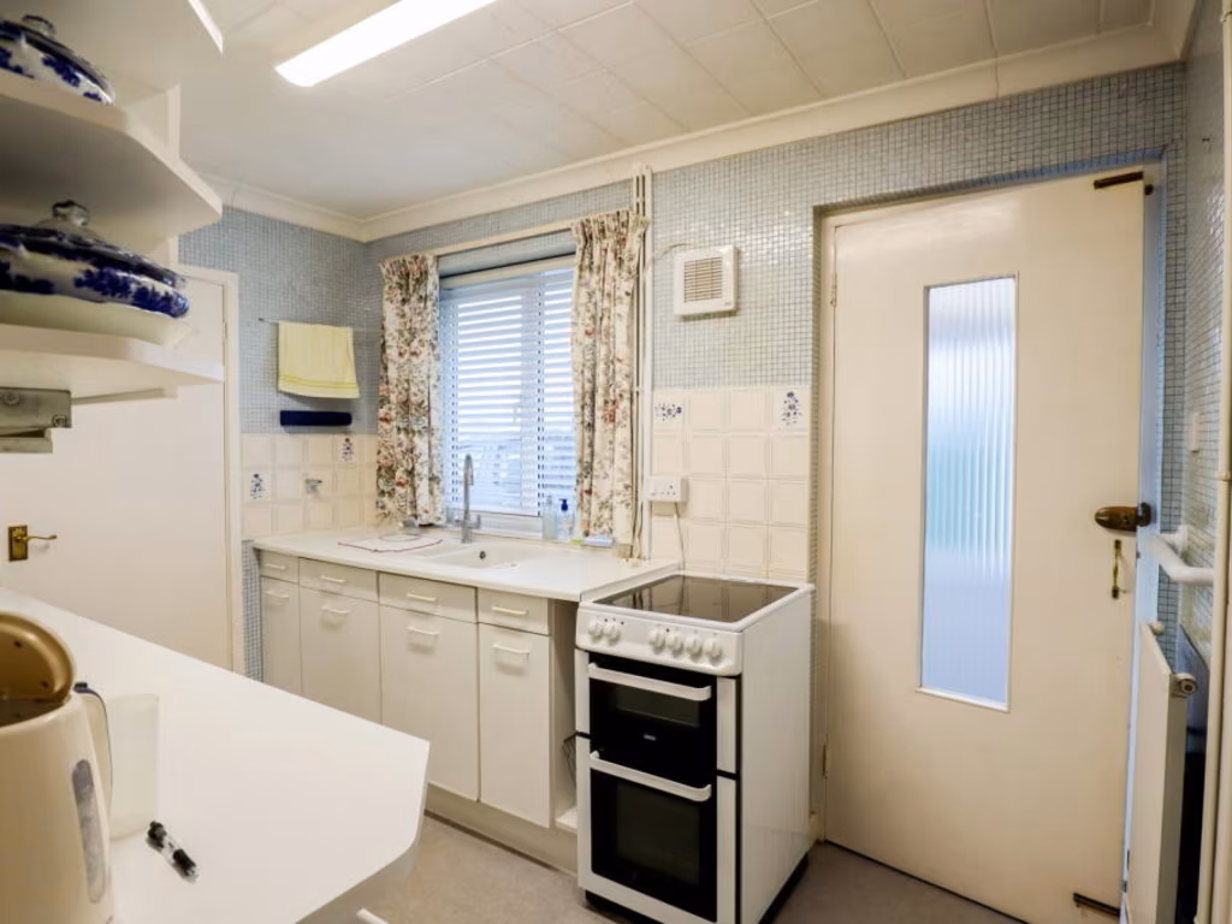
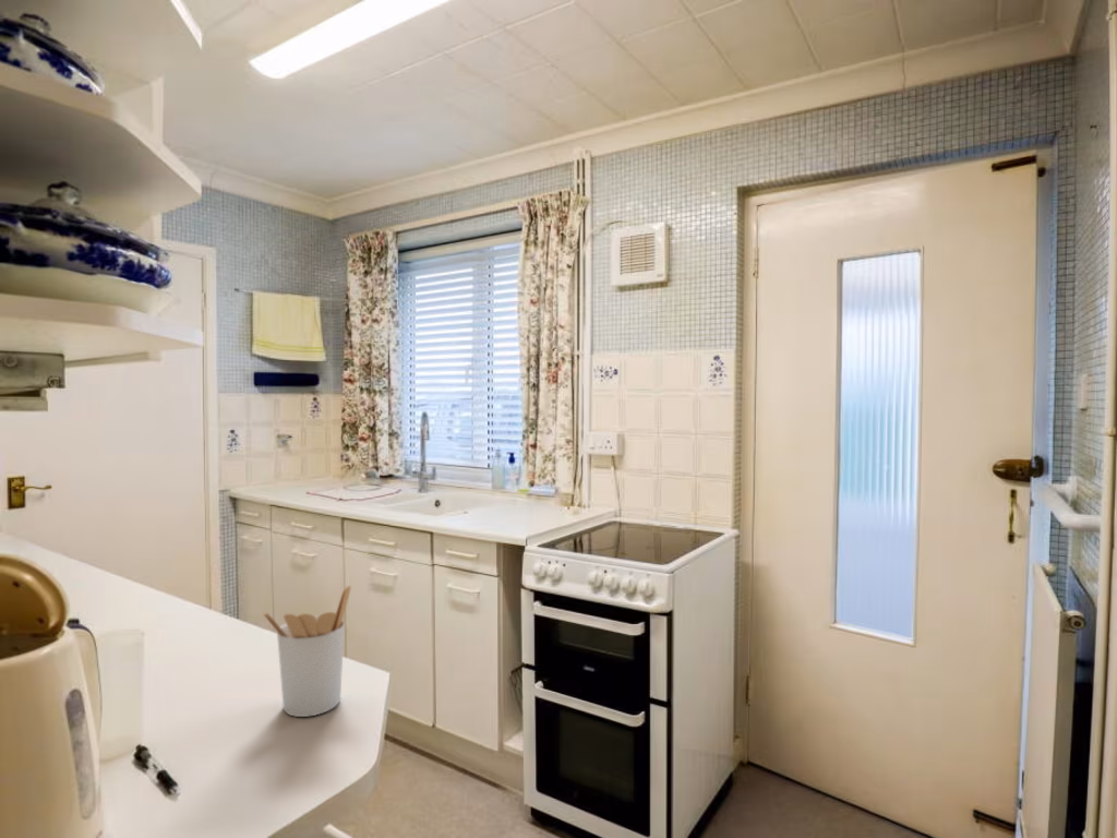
+ utensil holder [262,585,351,718]
